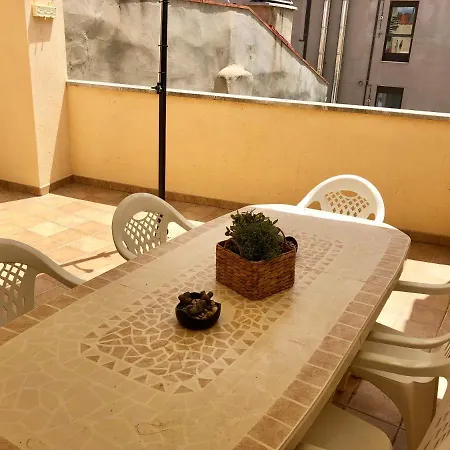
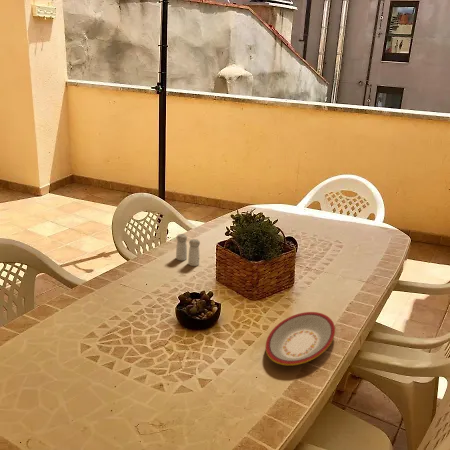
+ plate [264,311,336,366]
+ salt and pepper shaker [175,233,201,267]
